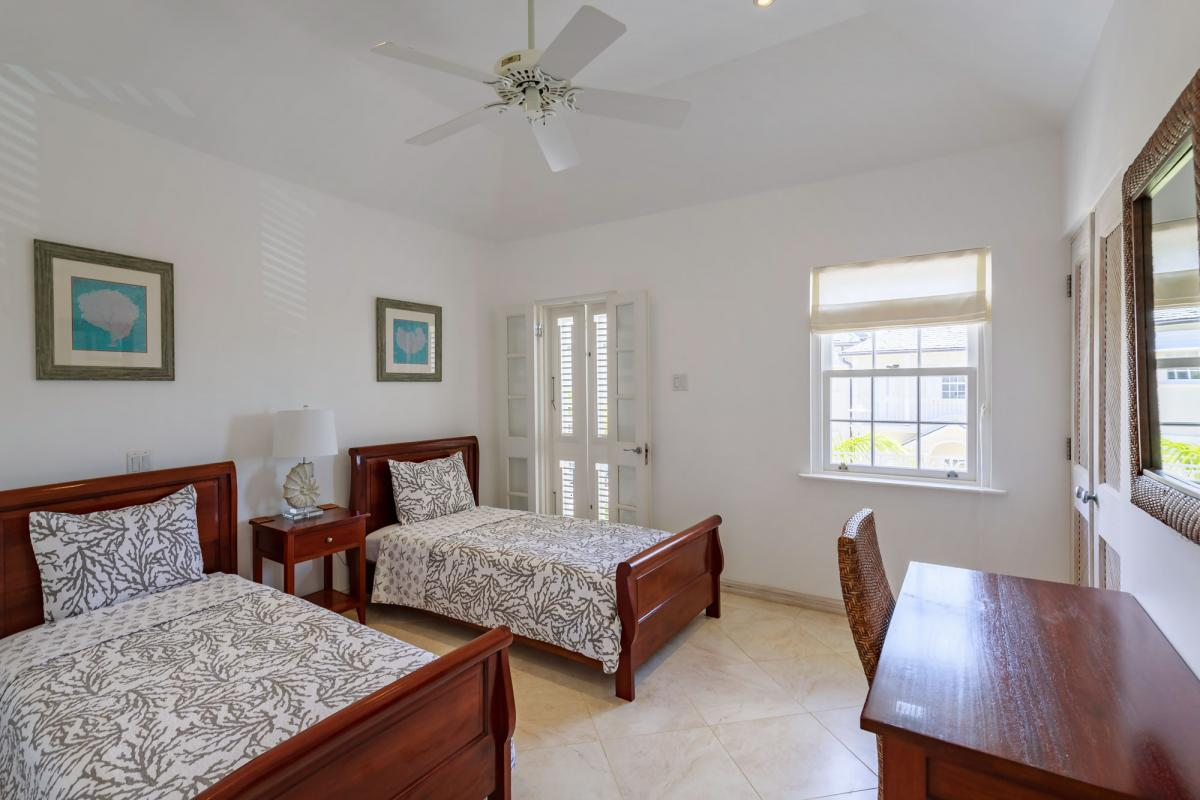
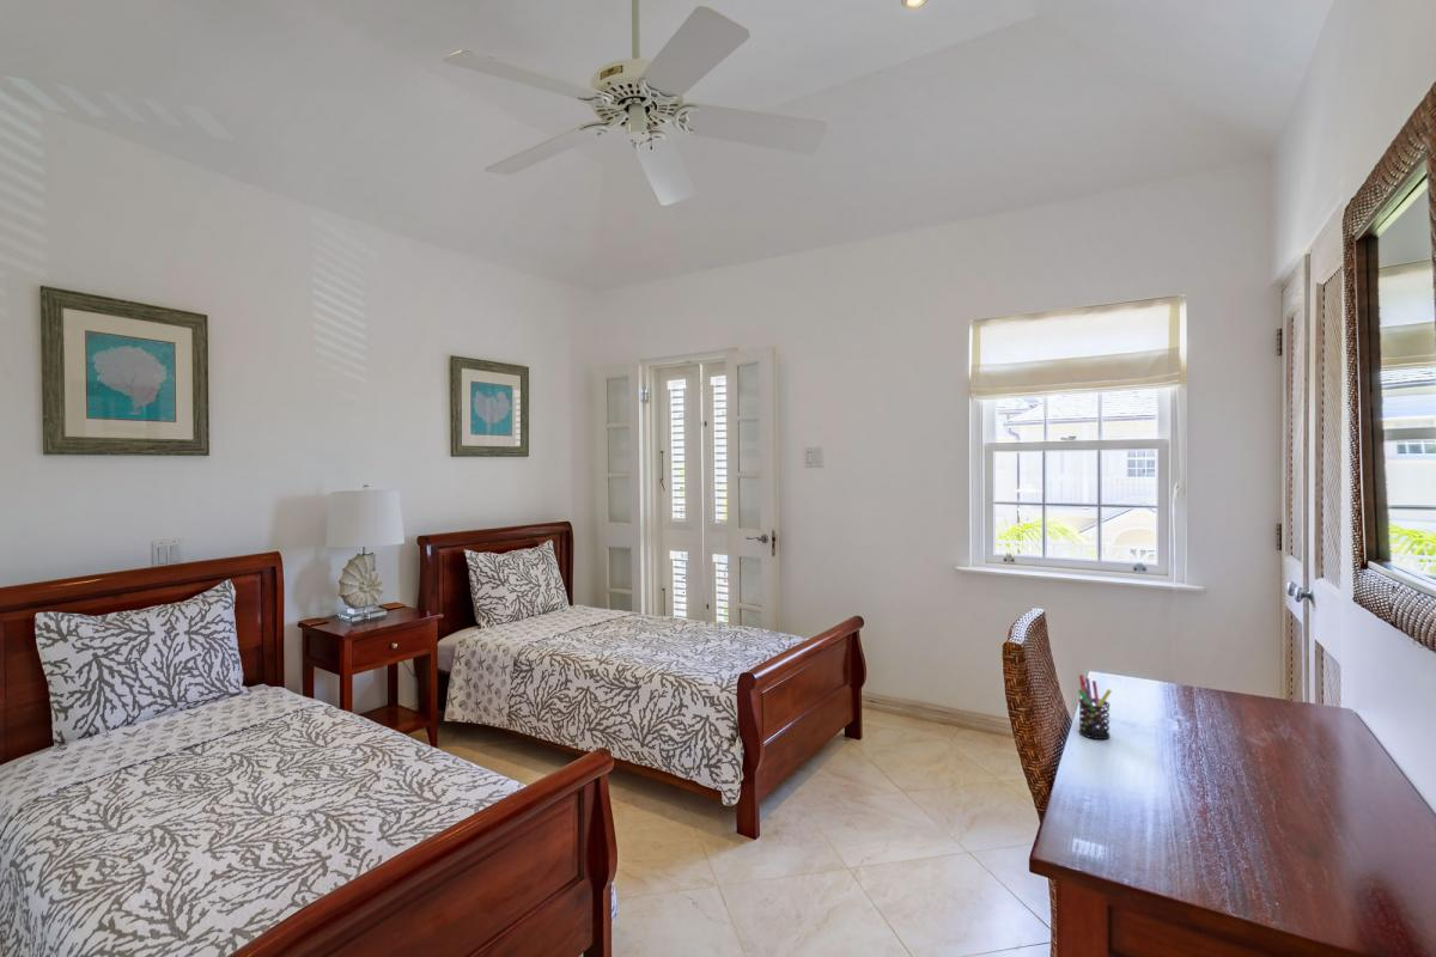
+ pen holder [1077,673,1113,740]
